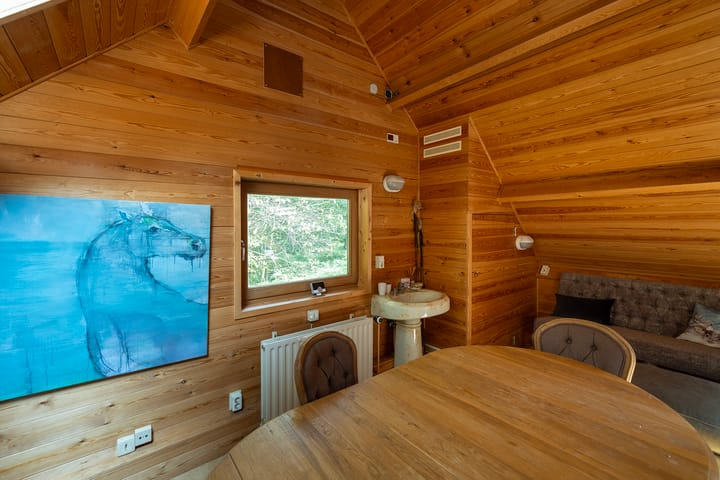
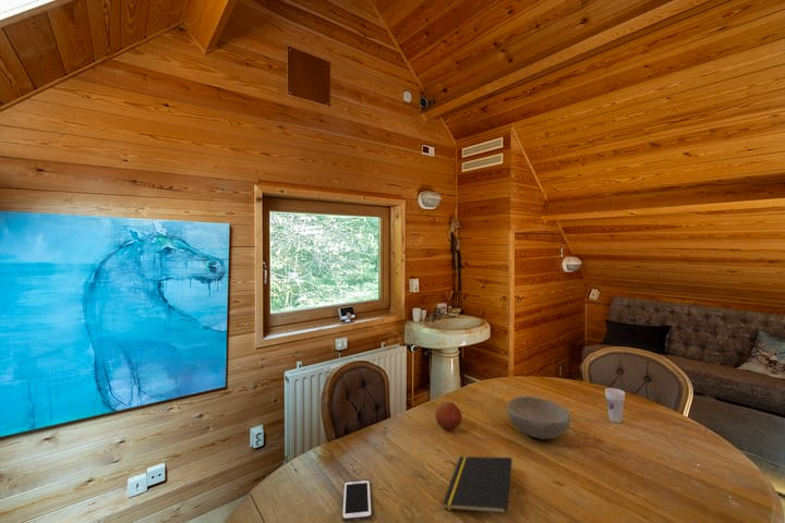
+ cell phone [341,478,373,523]
+ fruit [434,401,463,430]
+ notepad [442,455,514,514]
+ cup [604,387,626,424]
+ bowl [506,396,572,440]
